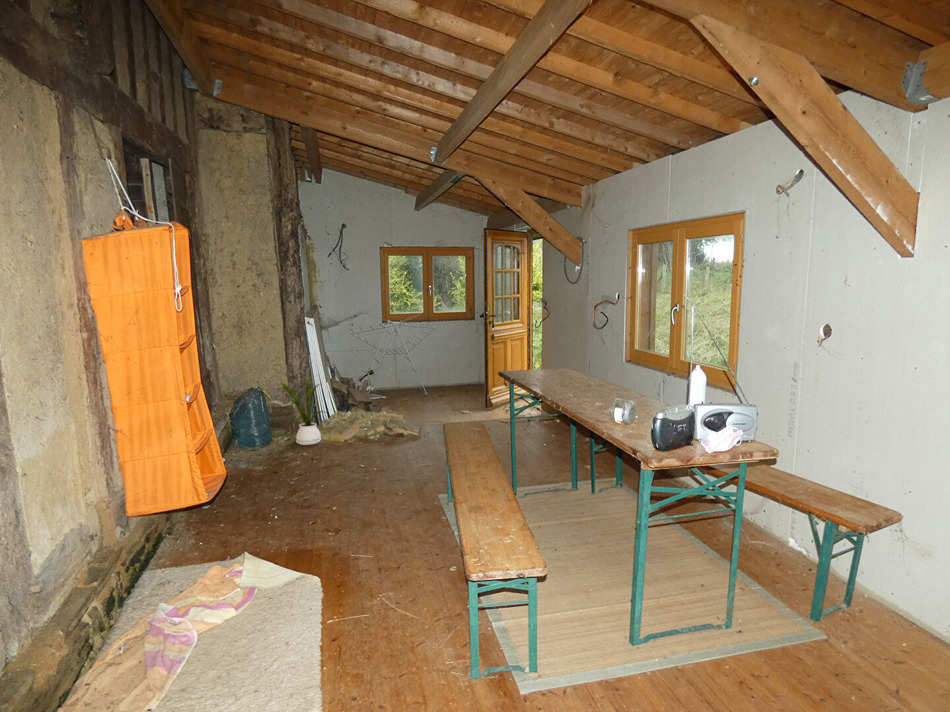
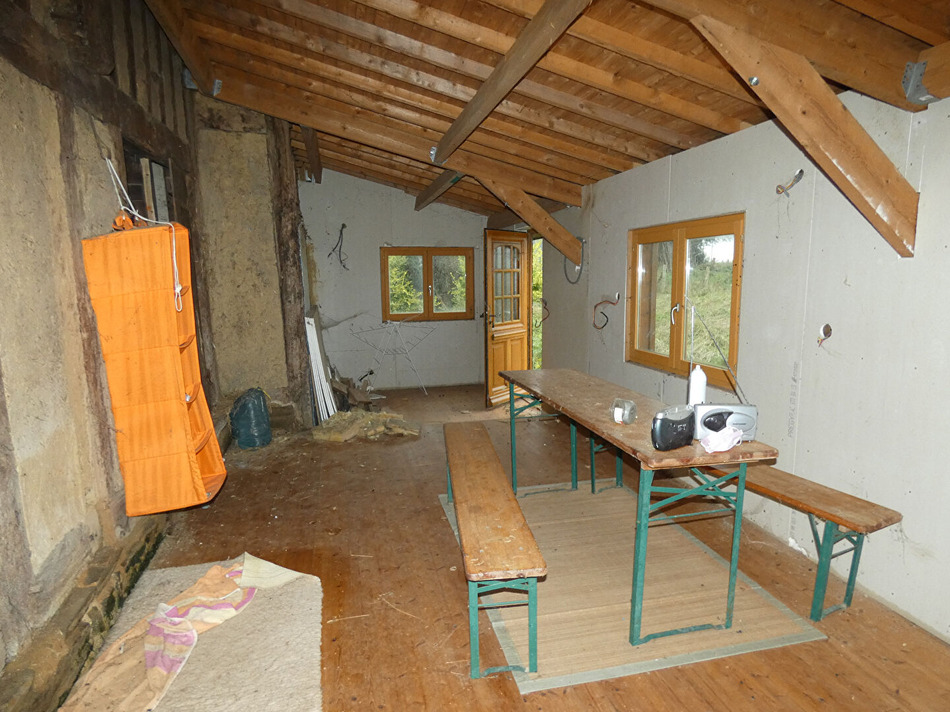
- house plant [276,371,329,446]
